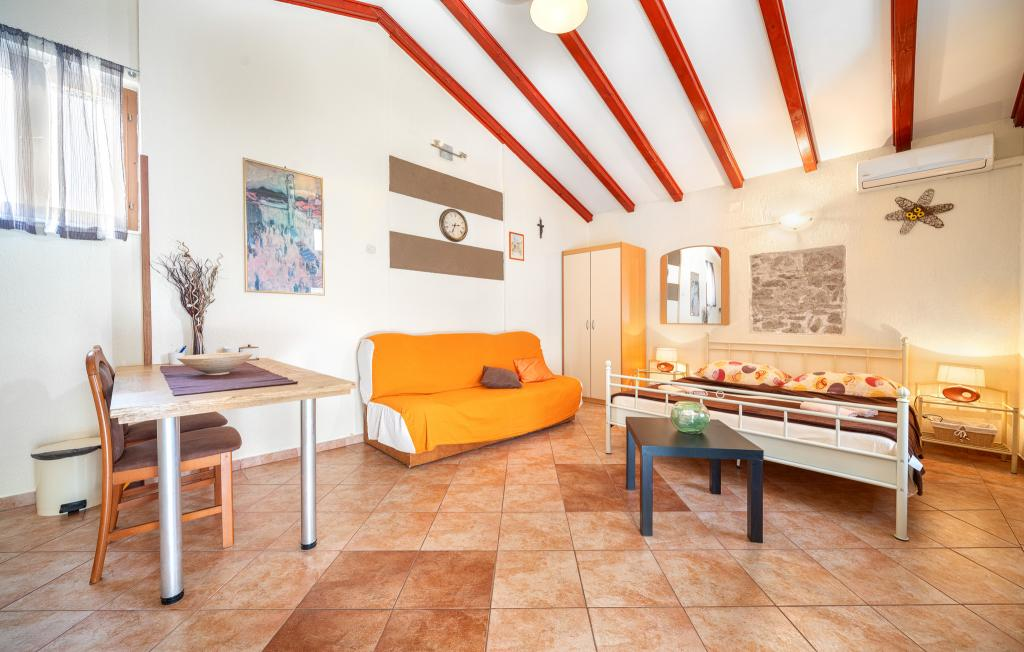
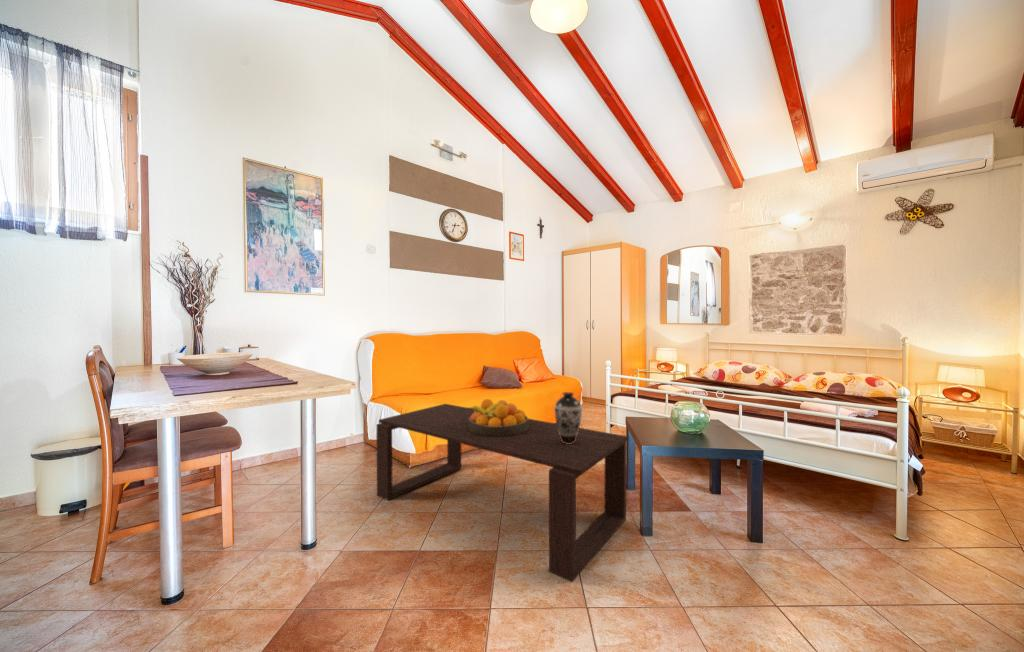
+ decorative vase [553,391,583,444]
+ coffee table [375,403,630,583]
+ fruit bowl [467,398,529,436]
